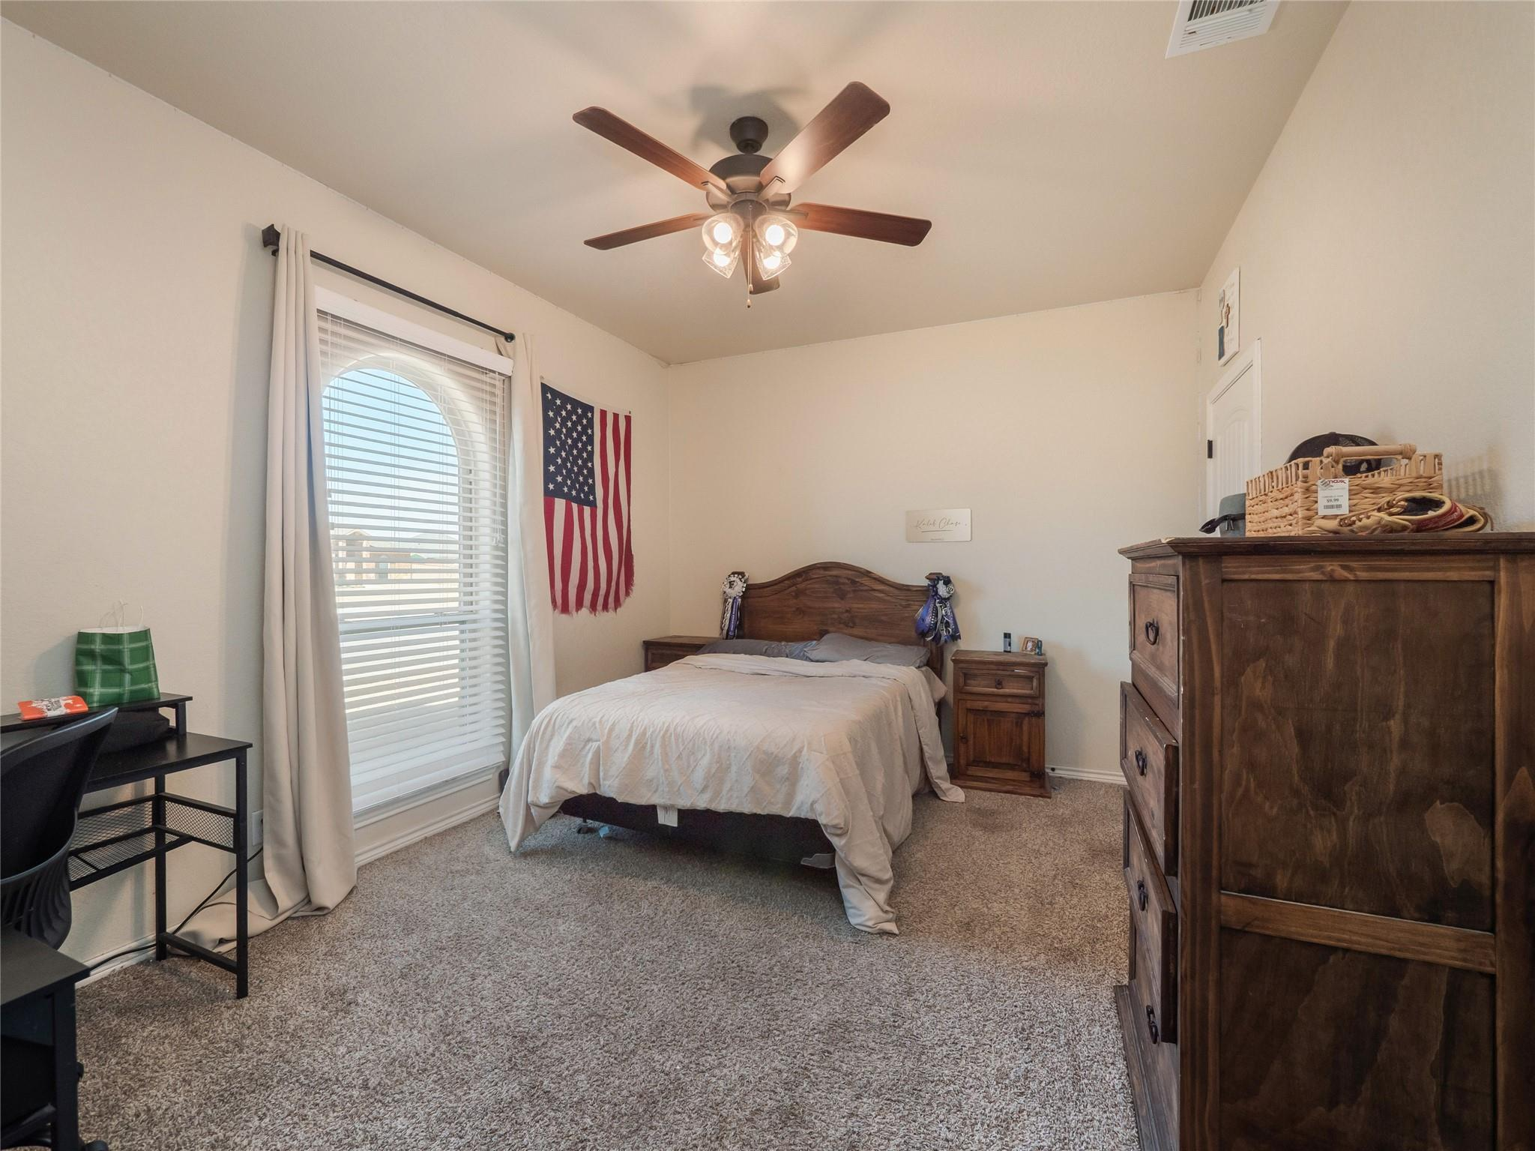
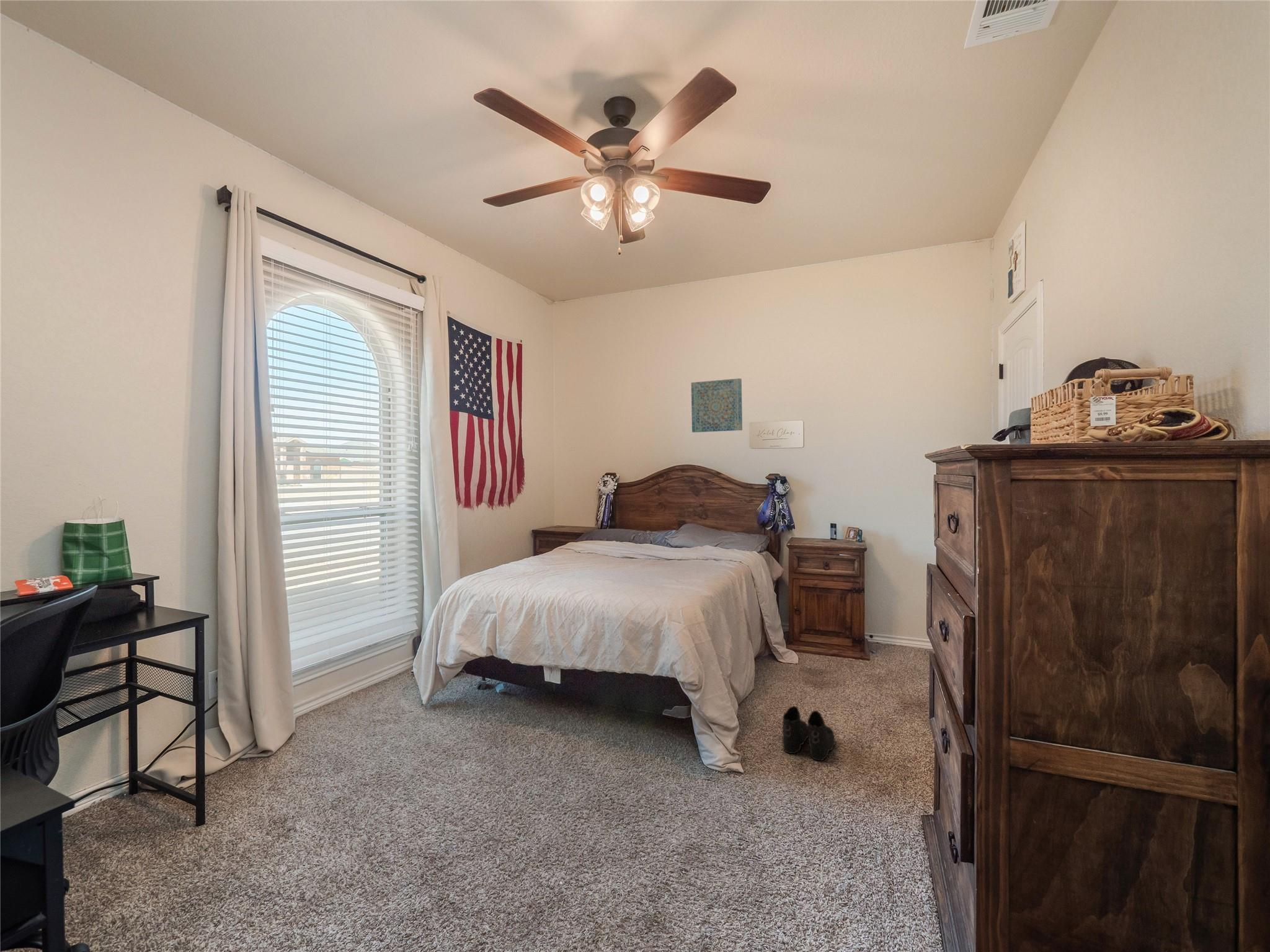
+ wall art [691,378,743,433]
+ boots [781,706,835,762]
